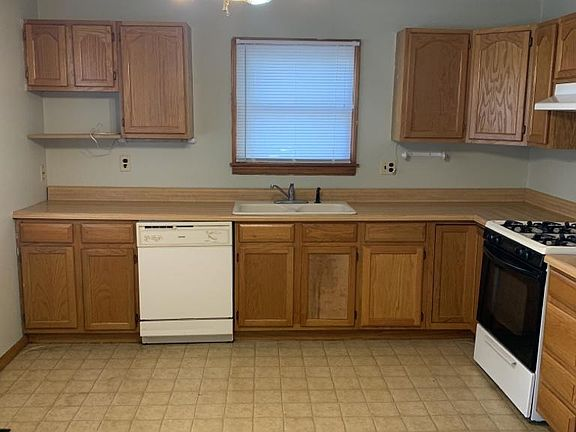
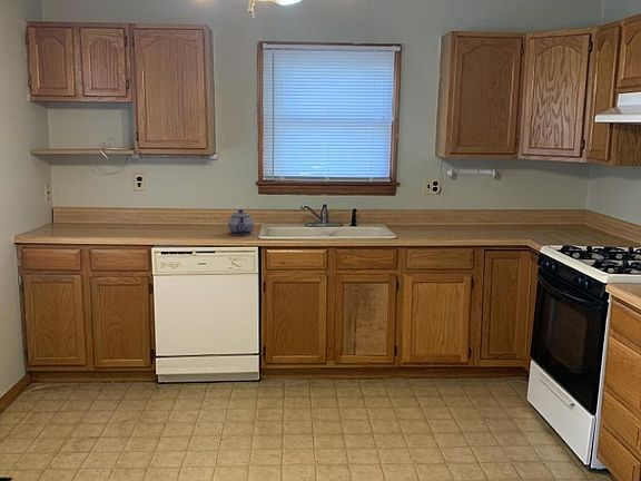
+ teapot [227,208,255,236]
